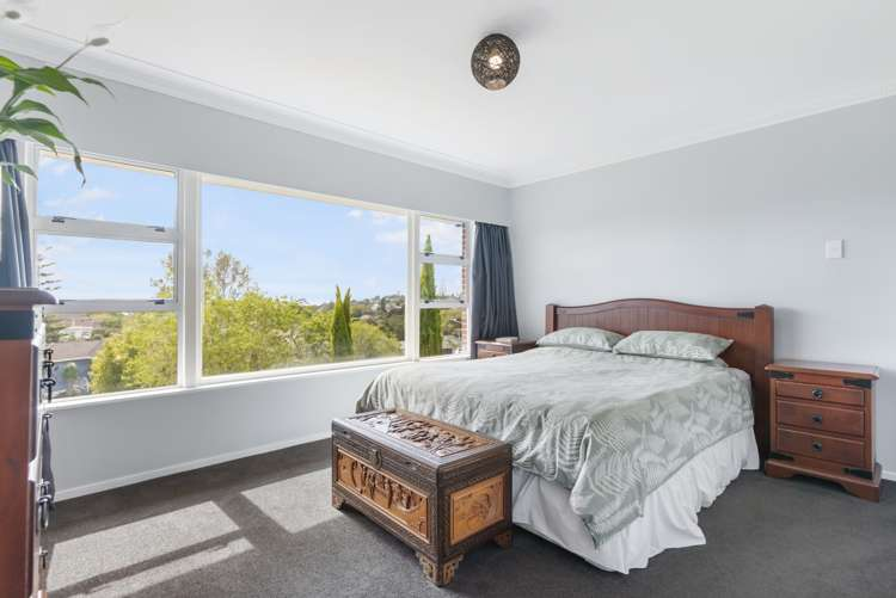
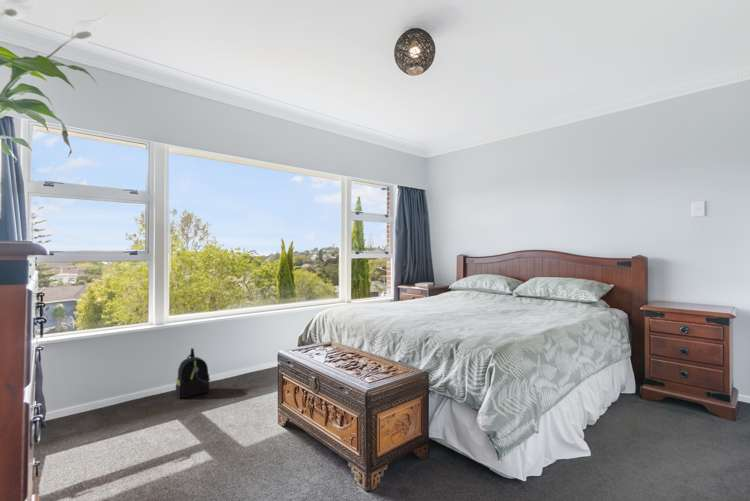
+ backpack [175,347,212,399]
